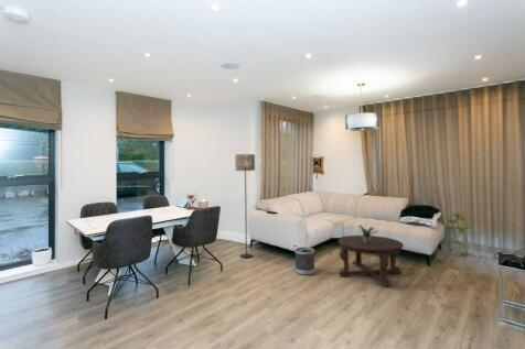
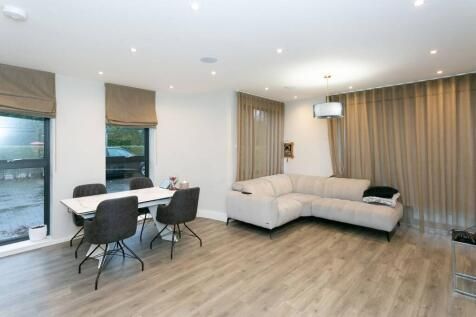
- floor lamp [234,153,256,259]
- wastebasket [293,247,315,276]
- potted plant [358,223,379,243]
- house plant [446,212,472,257]
- coffee table [338,235,405,287]
